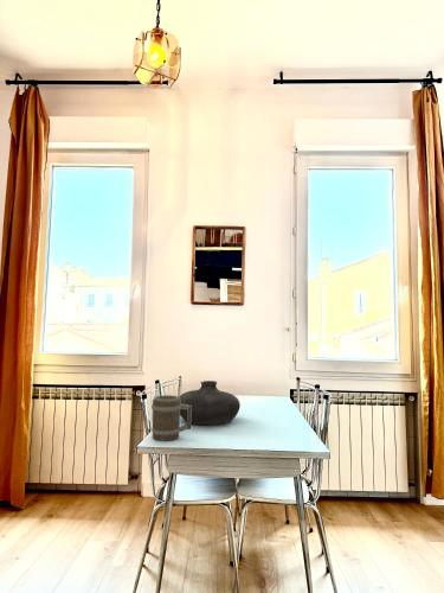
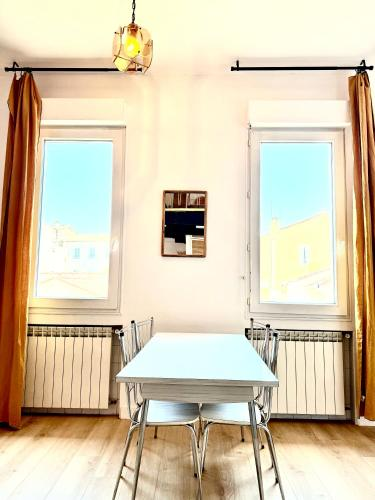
- vase [179,380,242,426]
- barrel [150,394,192,442]
